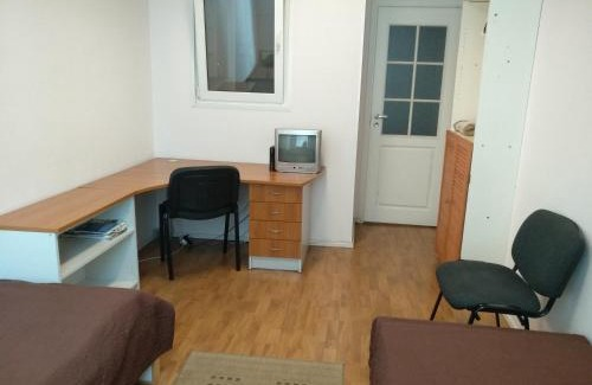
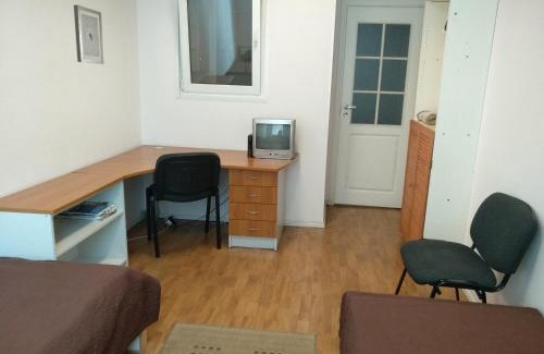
+ wall art [73,4,106,65]
